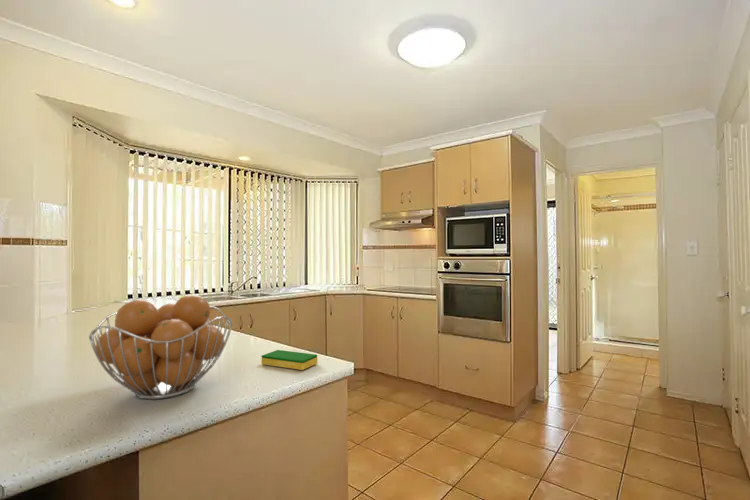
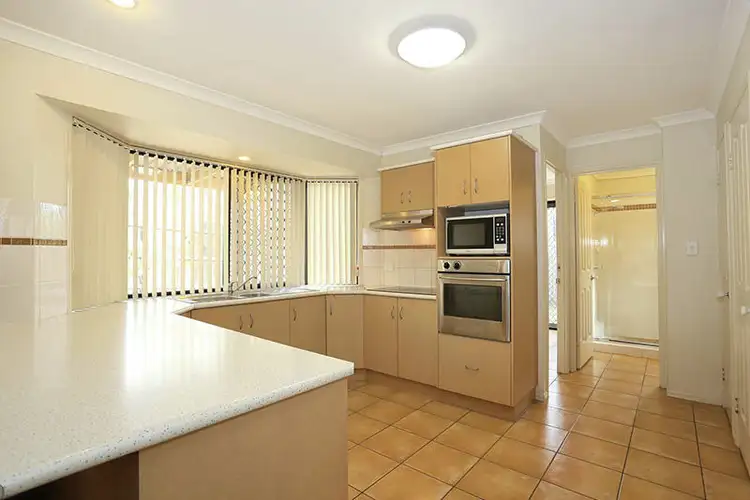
- fruit basket [88,294,234,400]
- dish sponge [261,349,318,371]
